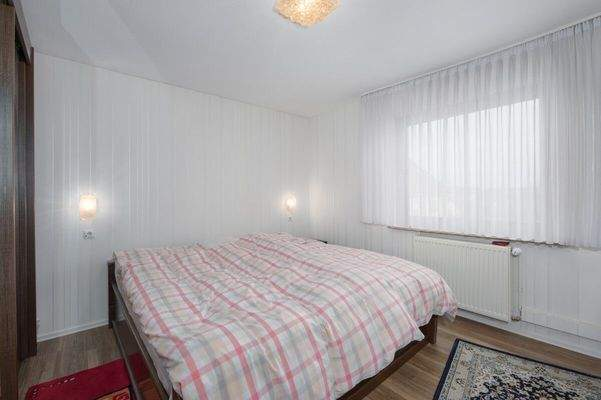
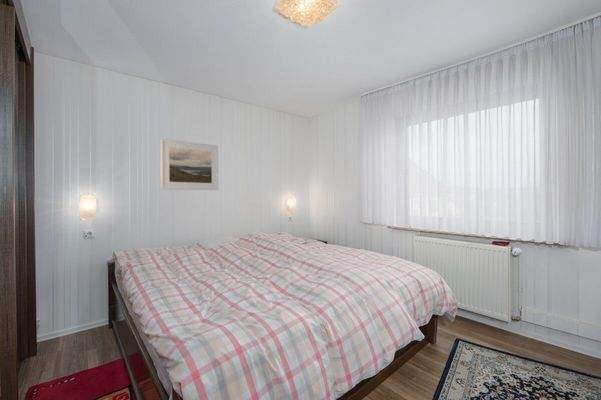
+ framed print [160,138,219,191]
